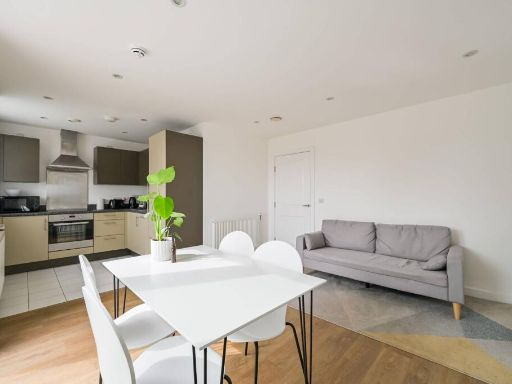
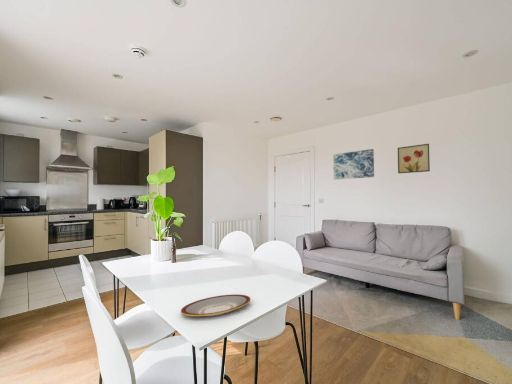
+ wall art [397,143,431,174]
+ plate [180,294,251,317]
+ wall art [332,148,375,180]
